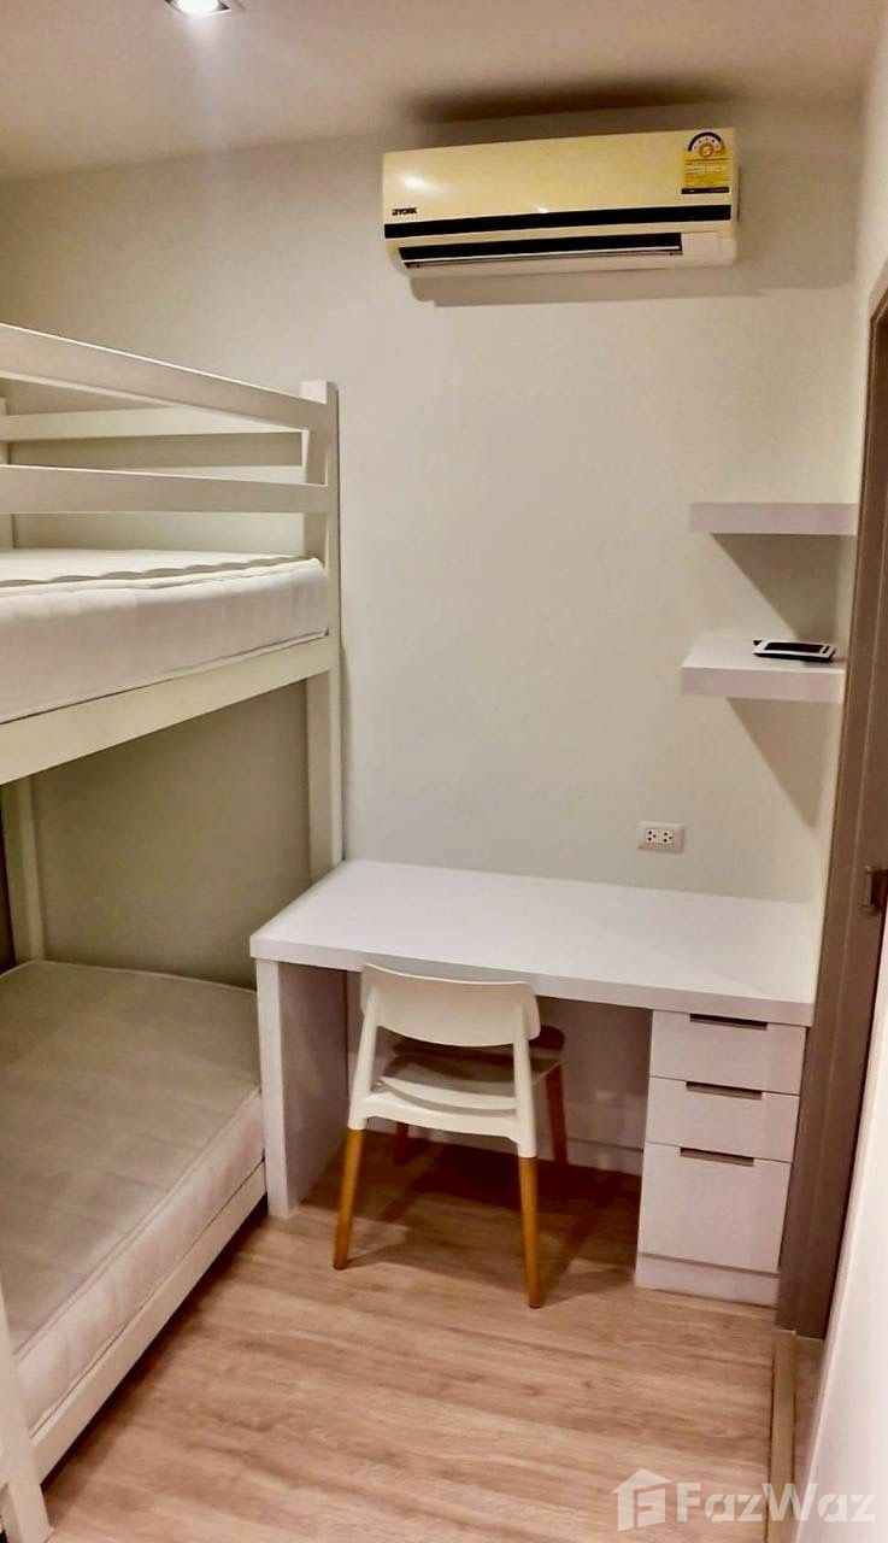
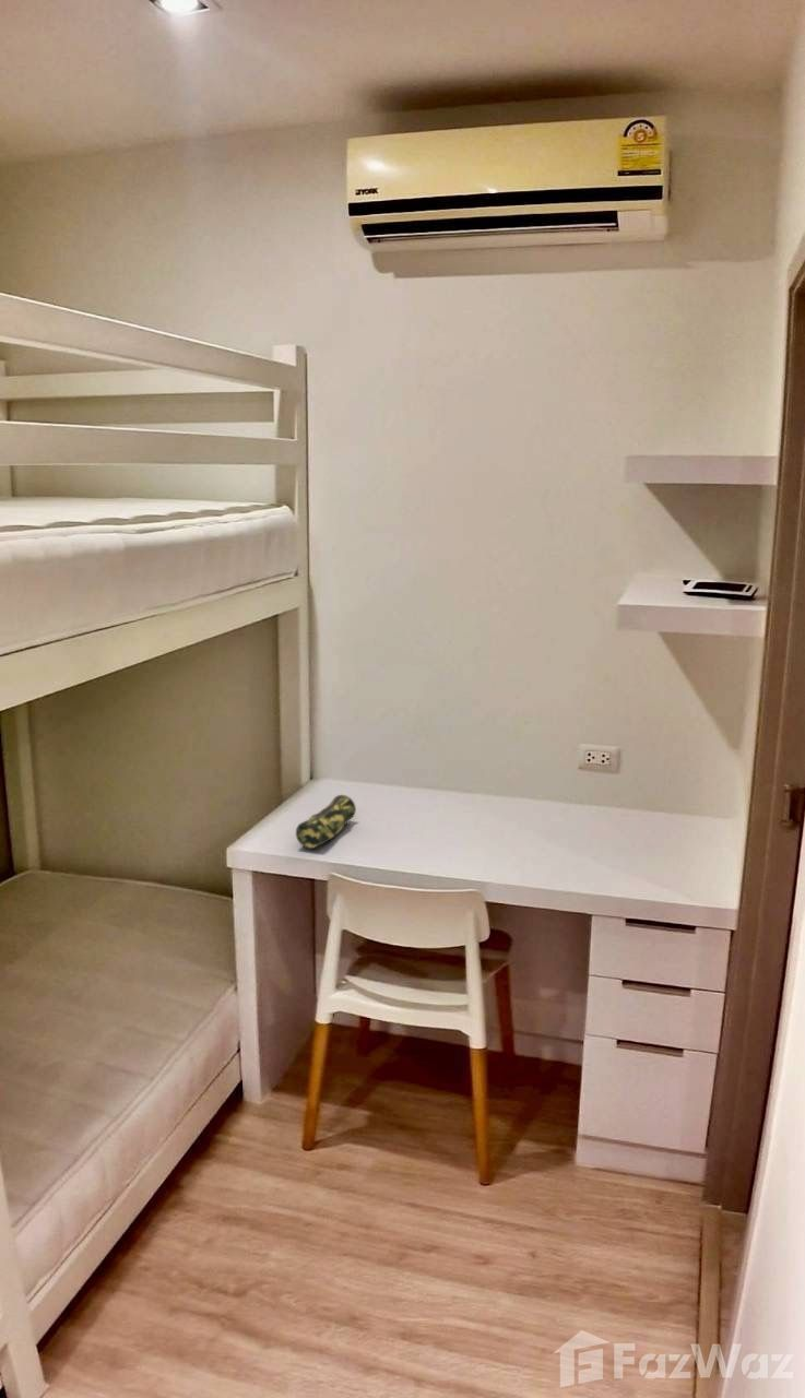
+ pencil case [295,794,357,850]
